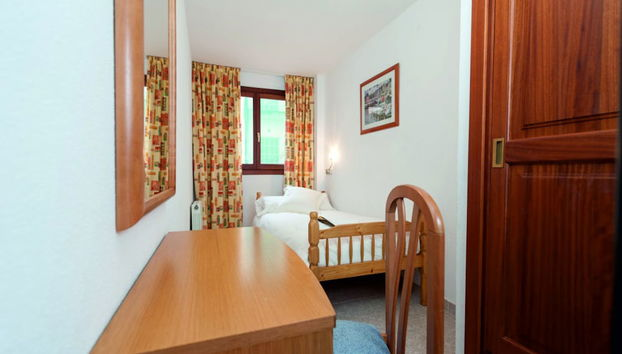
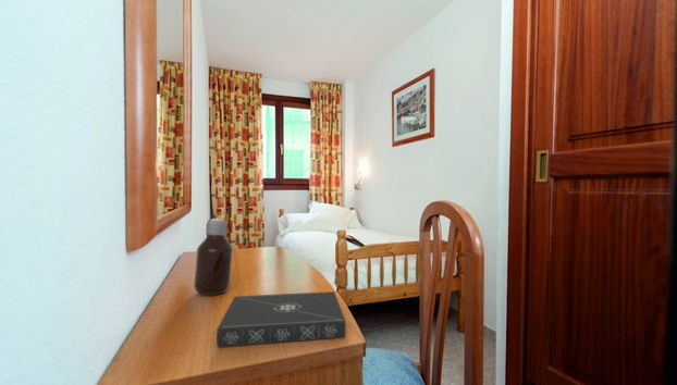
+ book [216,290,347,348]
+ bottle [193,220,234,296]
